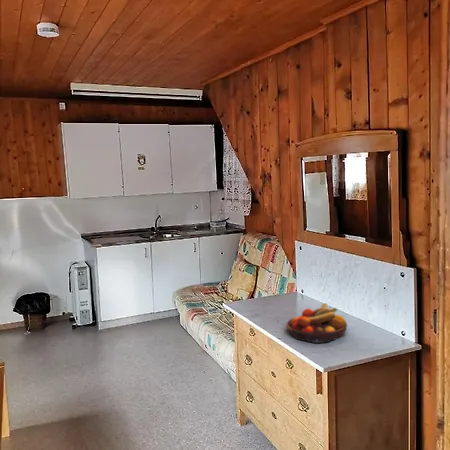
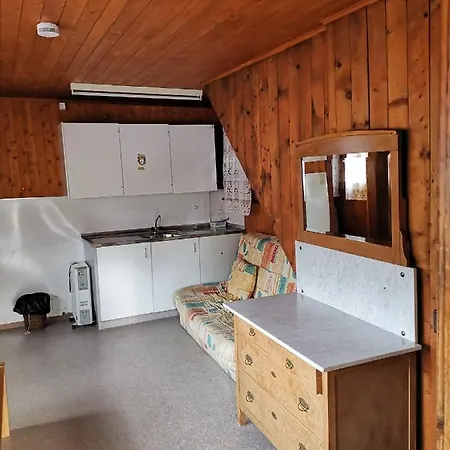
- fruit bowl [285,302,348,344]
